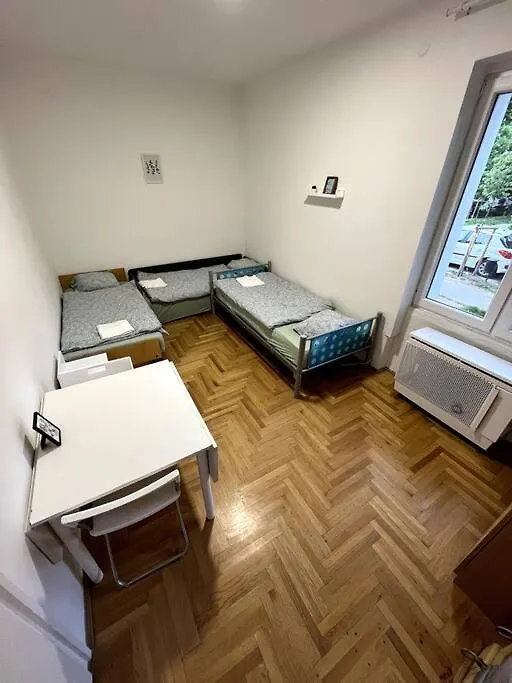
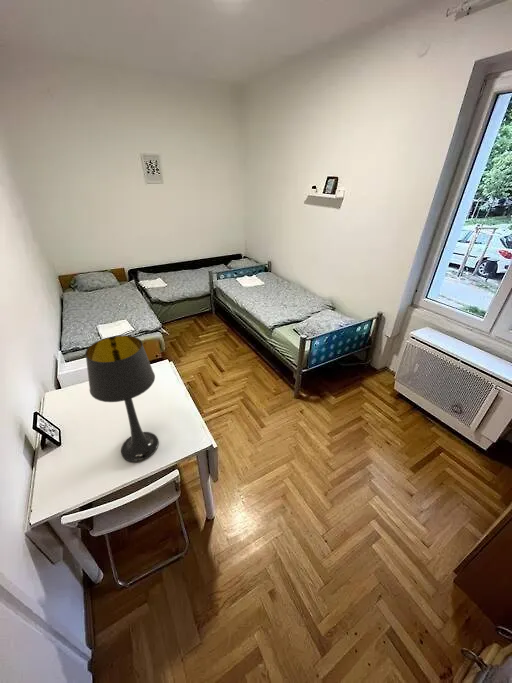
+ table lamp [84,334,160,463]
